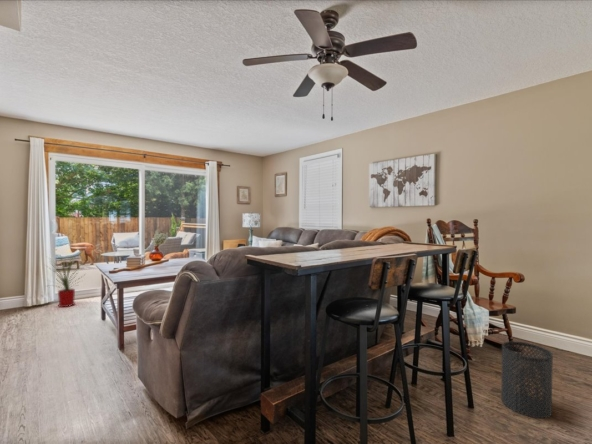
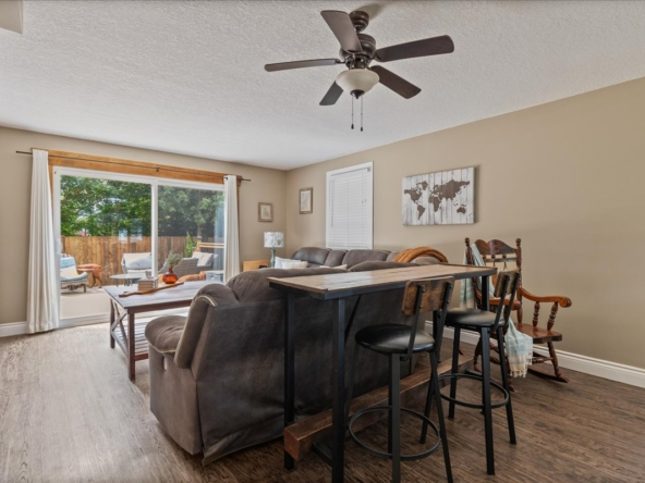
- trash can [500,340,554,420]
- house plant [43,253,89,308]
